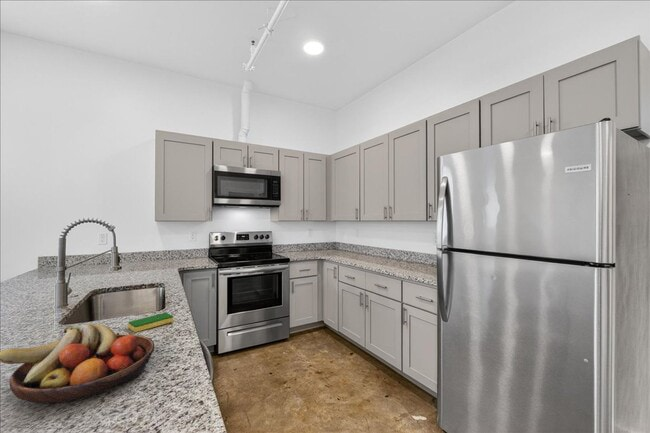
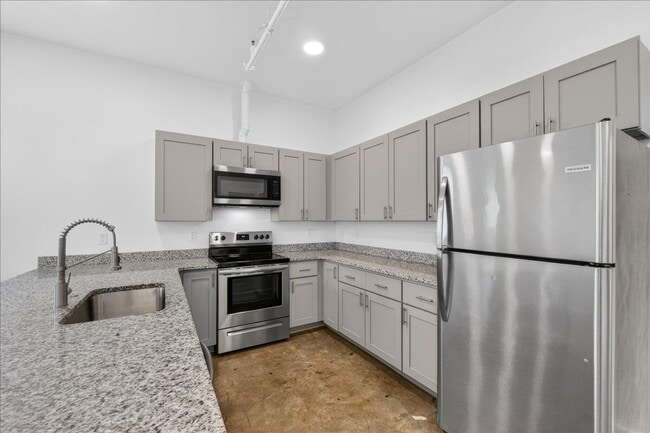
- dish sponge [127,312,174,333]
- fruit bowl [0,323,155,404]
